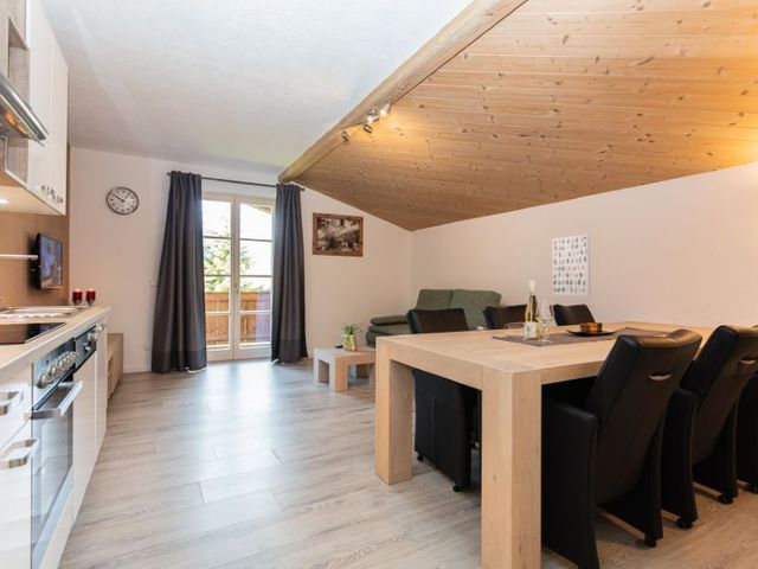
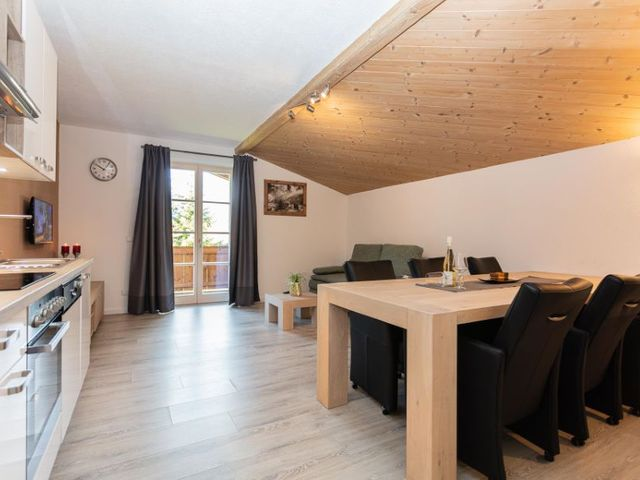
- wall art [551,232,591,296]
